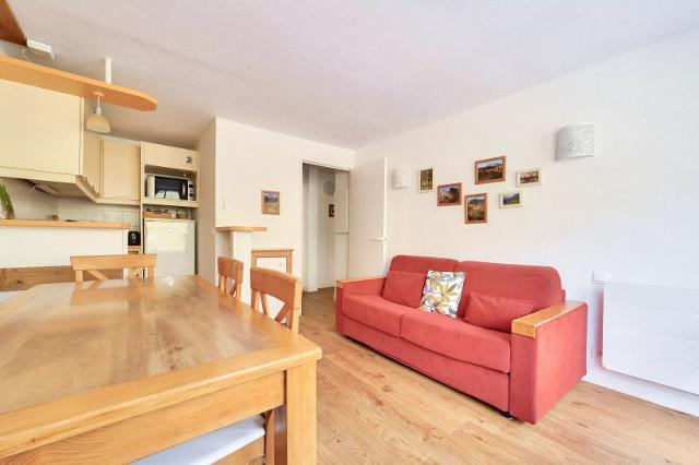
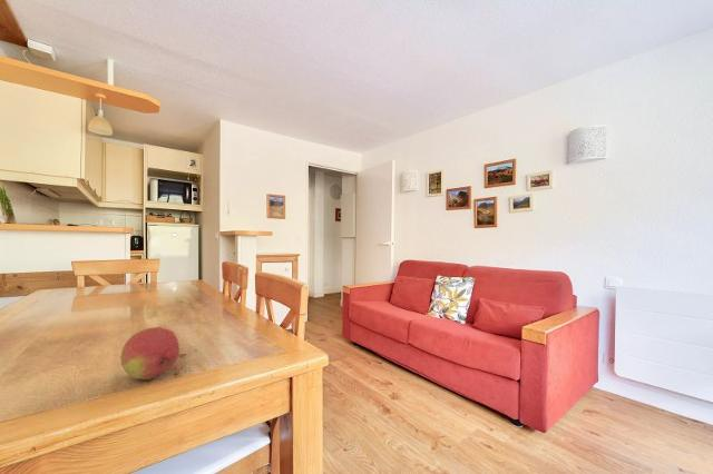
+ fruit [119,326,180,381]
